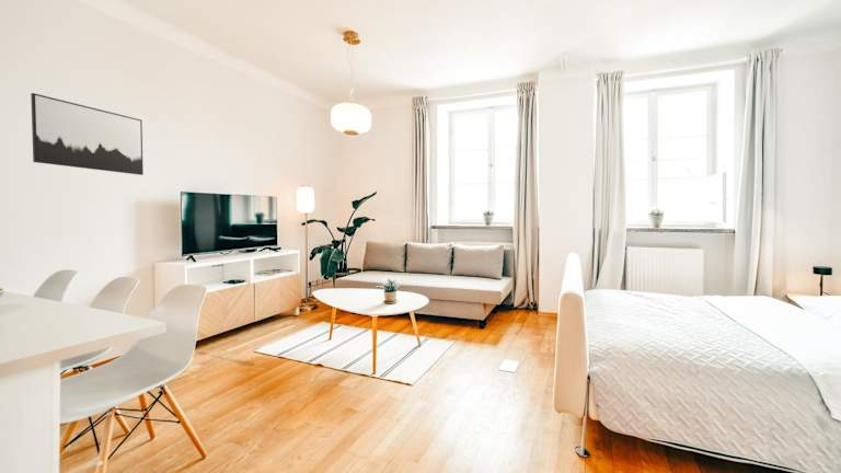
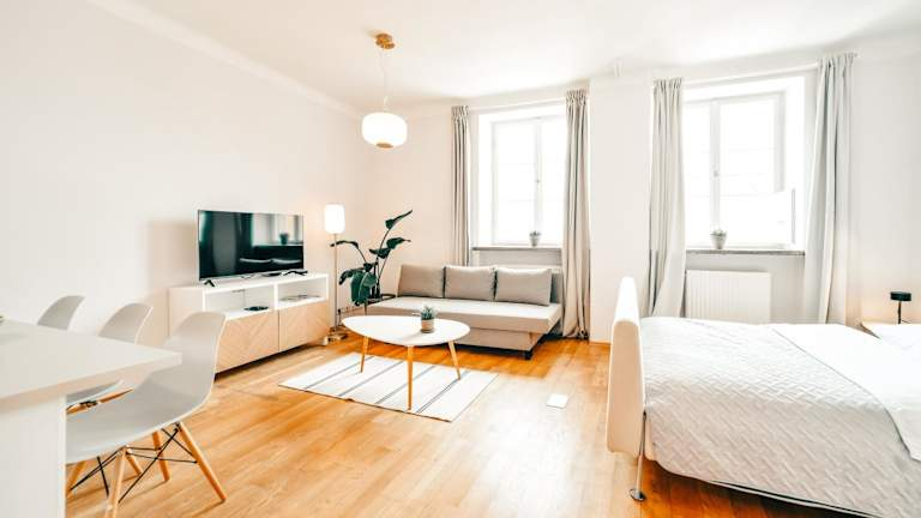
- wall art [30,92,145,176]
